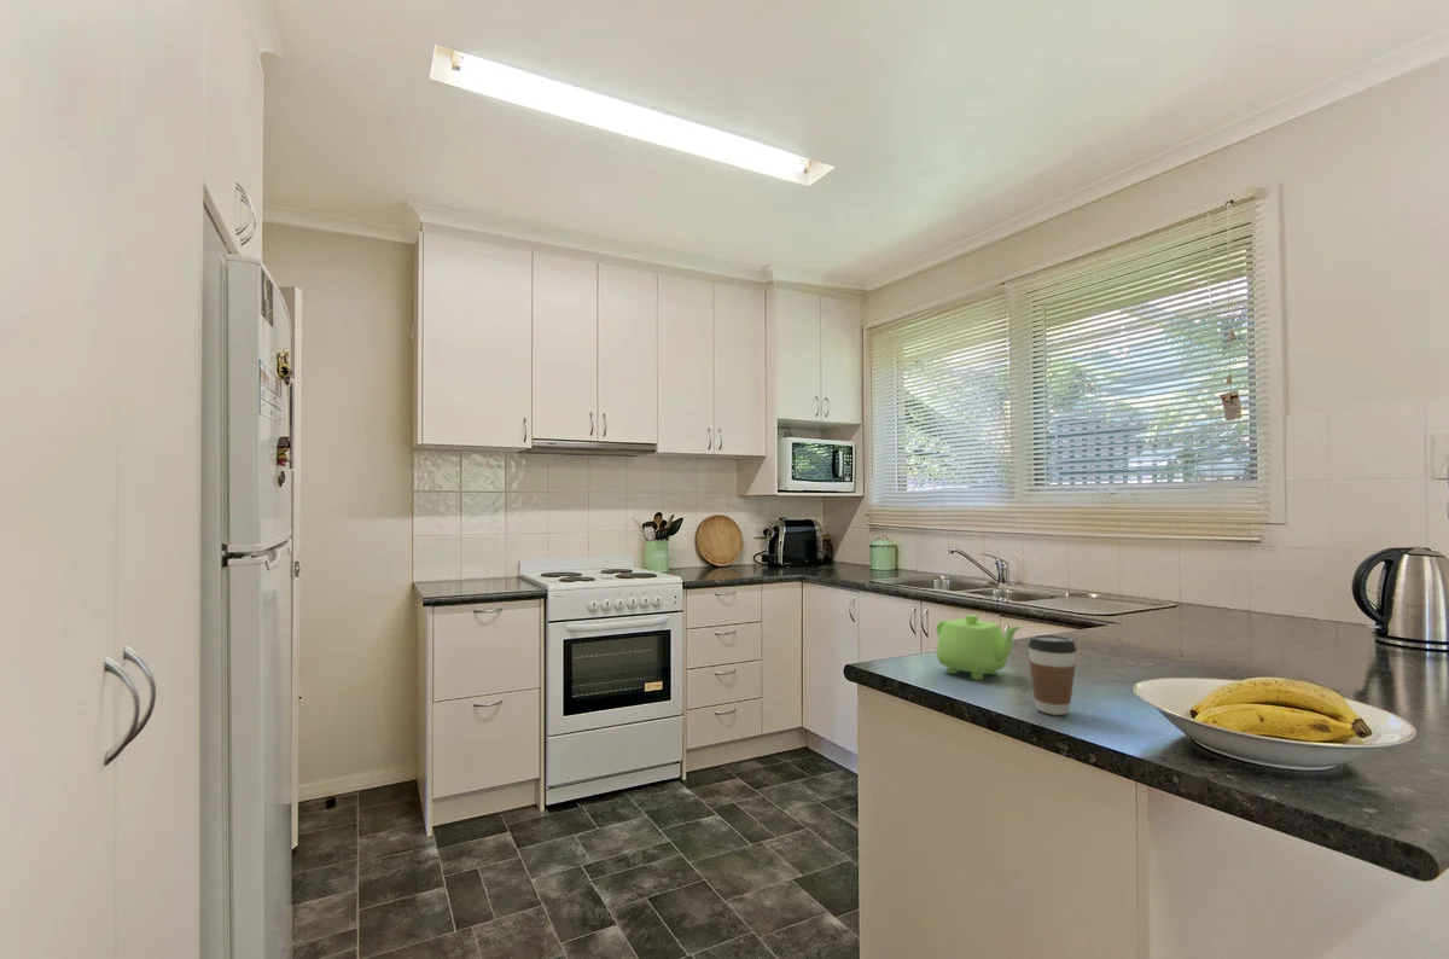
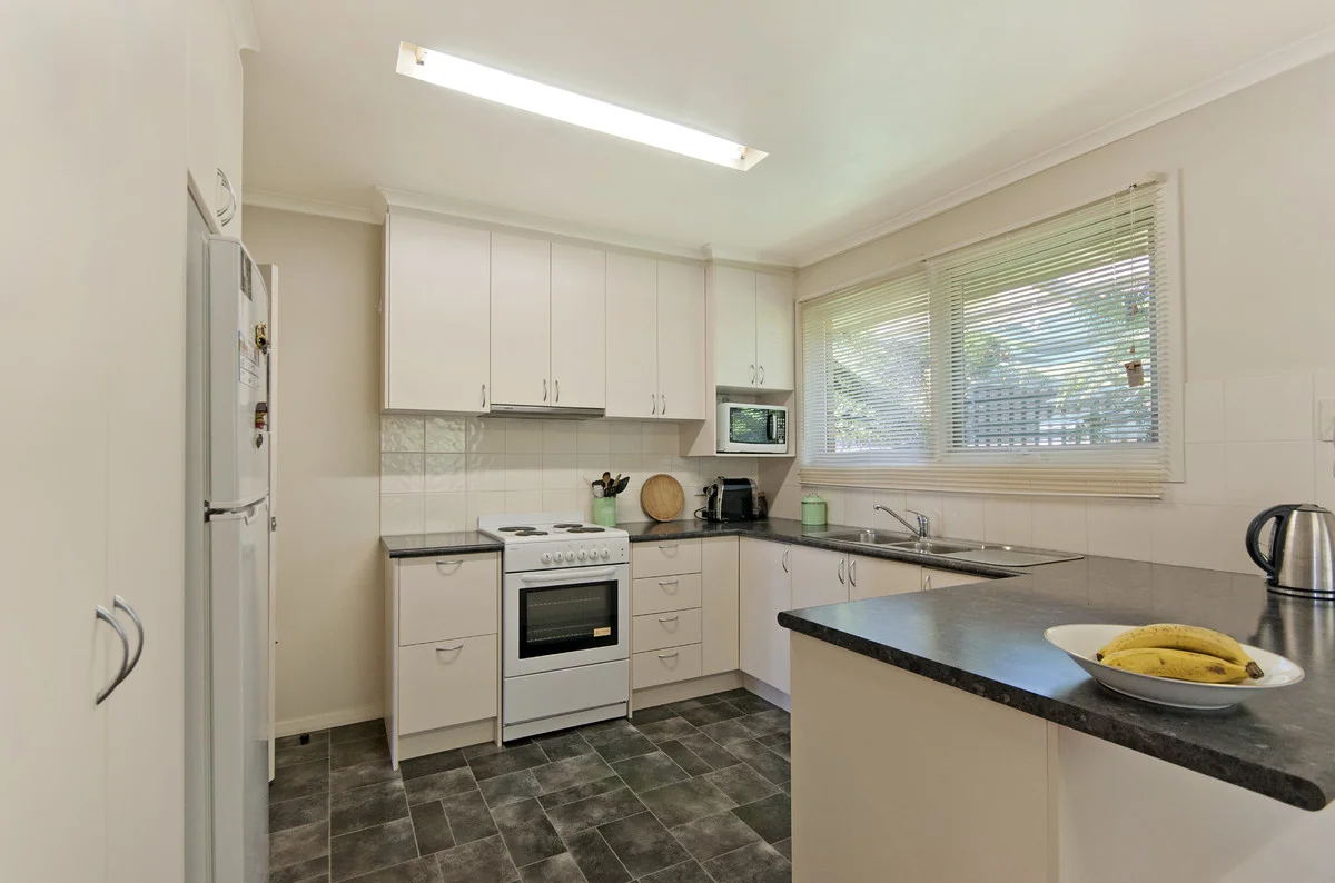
- coffee cup [1026,634,1078,716]
- teapot [936,614,1023,681]
